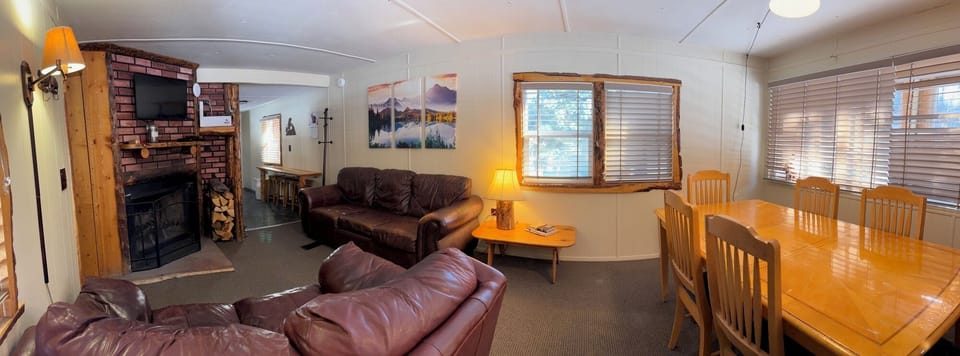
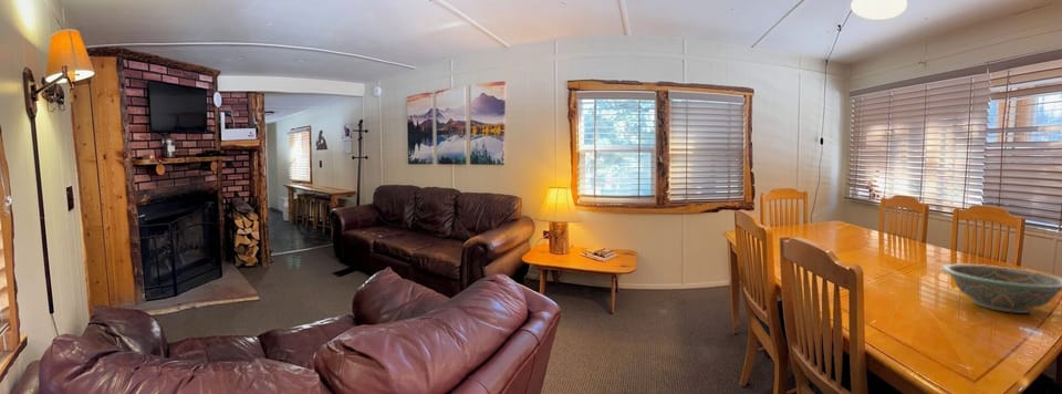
+ decorative bowl [940,263,1062,314]
